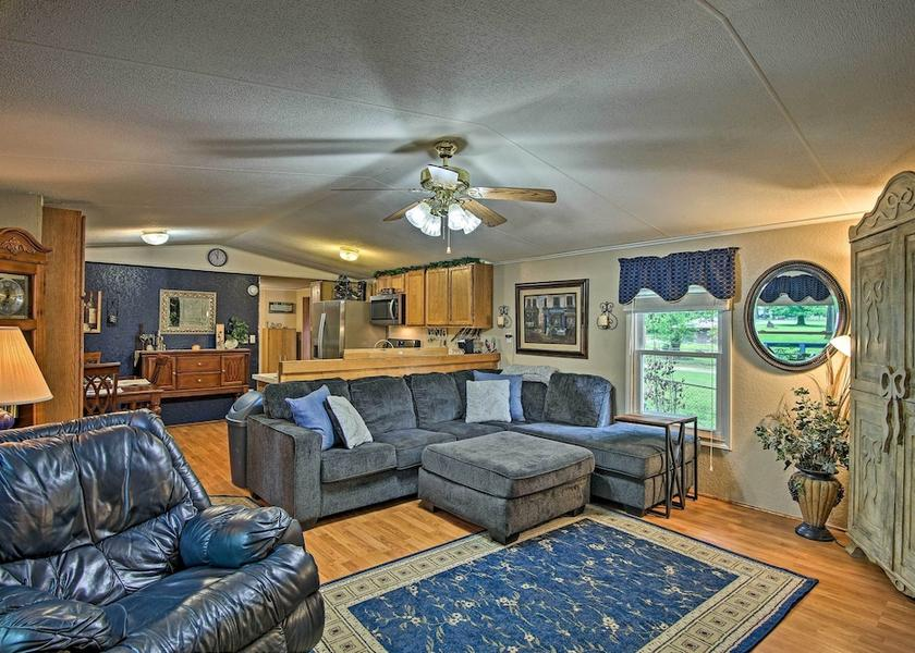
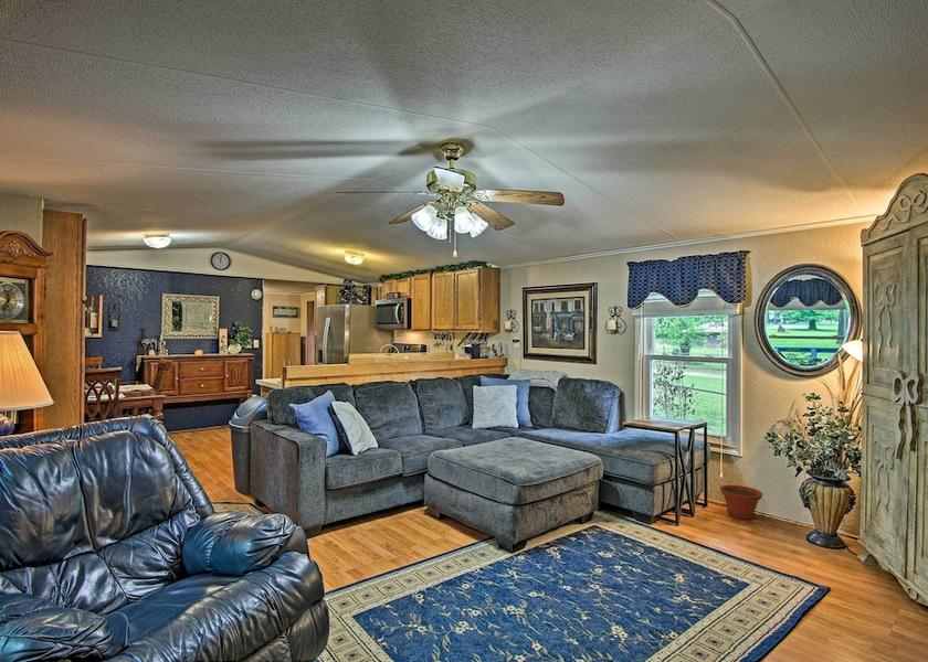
+ plant pot [719,484,763,521]
